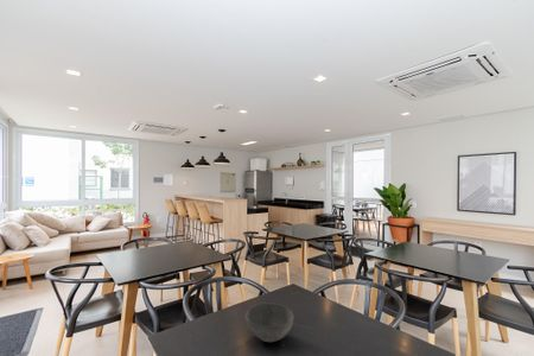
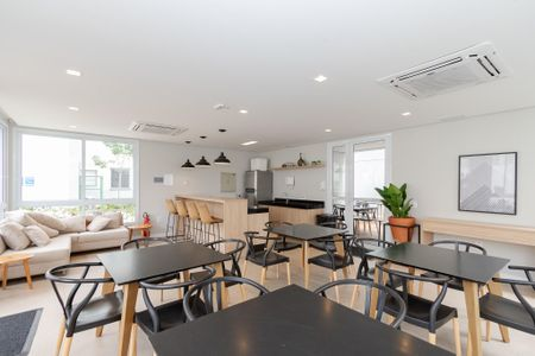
- bowl [244,301,295,343]
